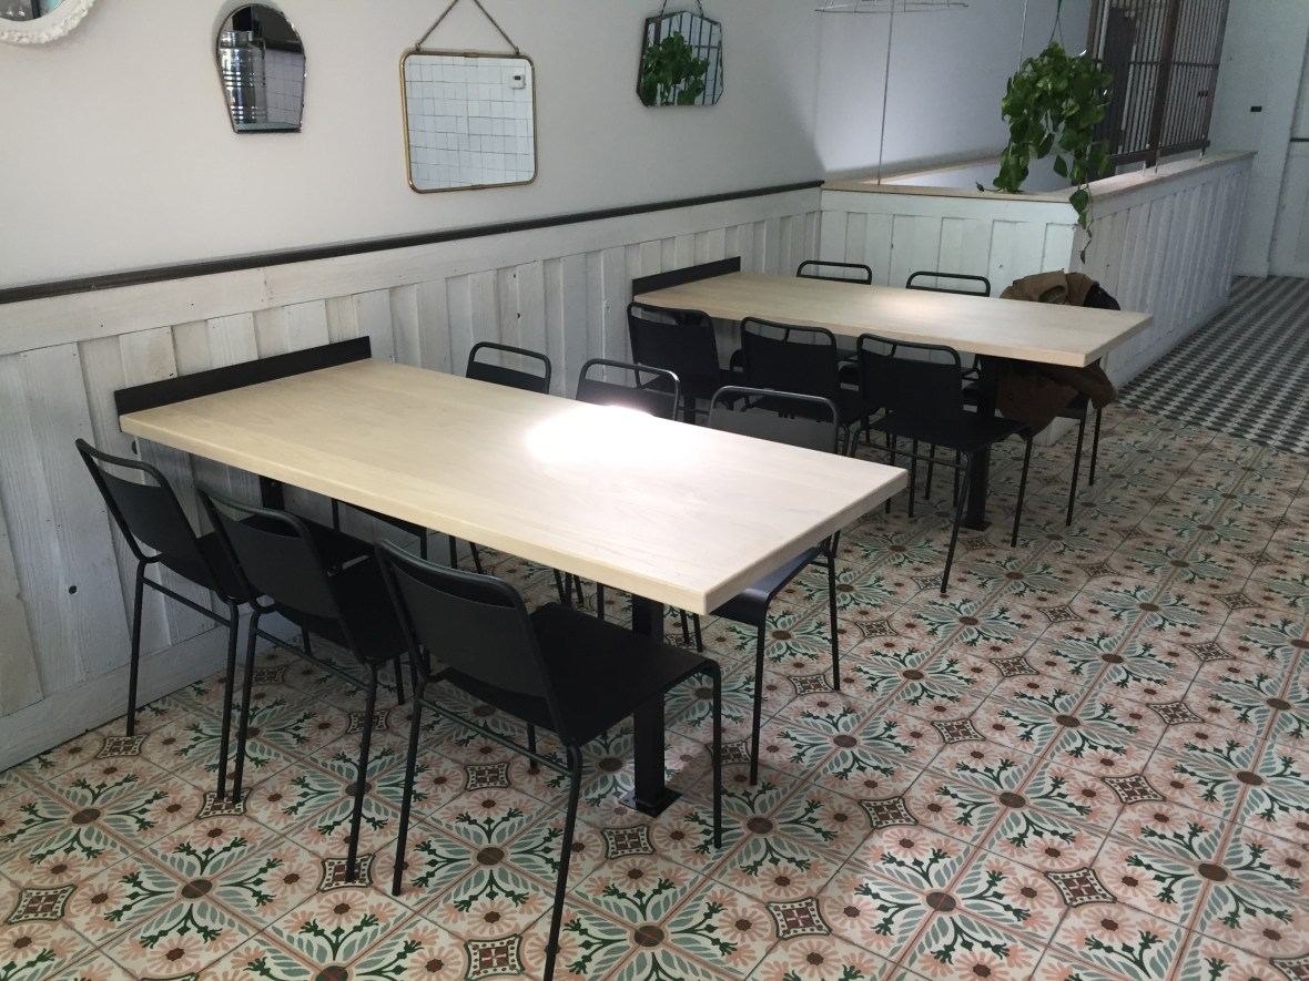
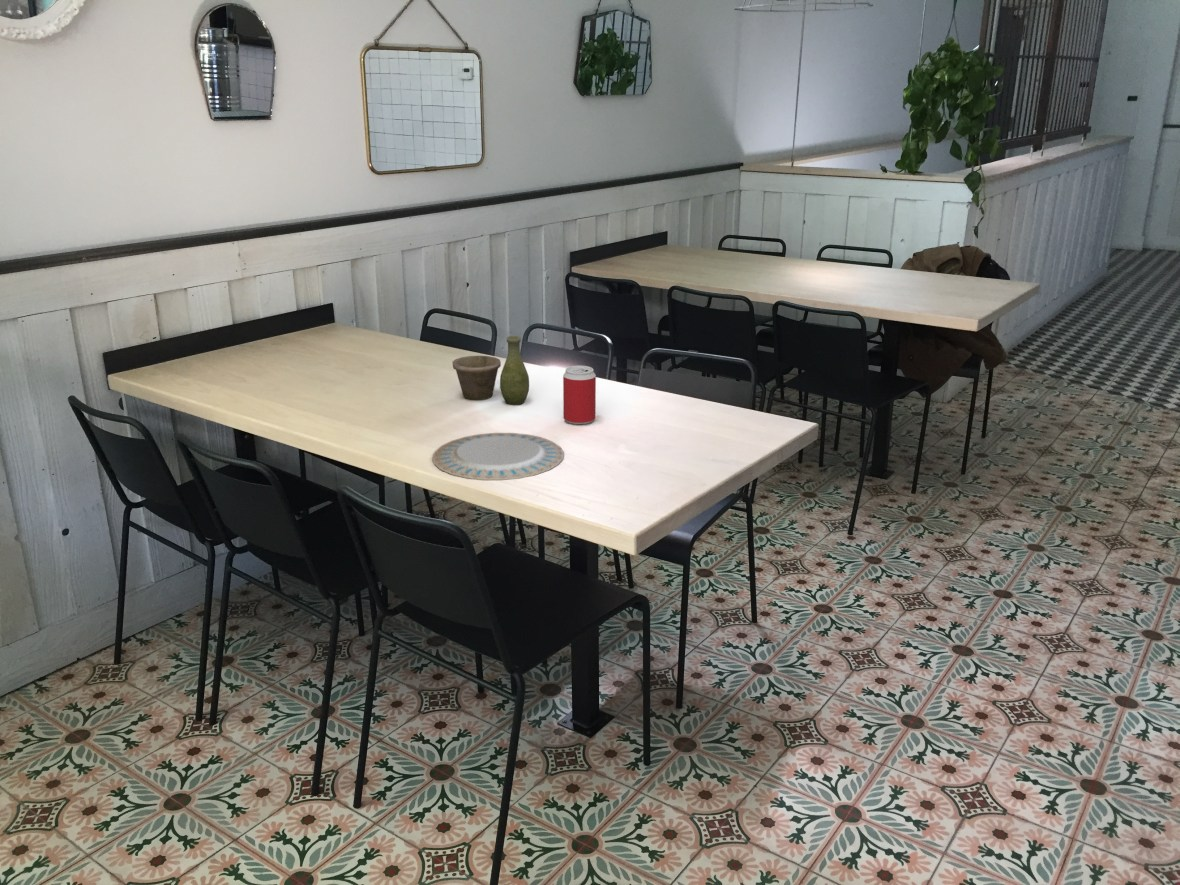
+ vase [452,335,530,406]
+ beverage can [562,365,597,425]
+ chinaware [431,432,565,481]
